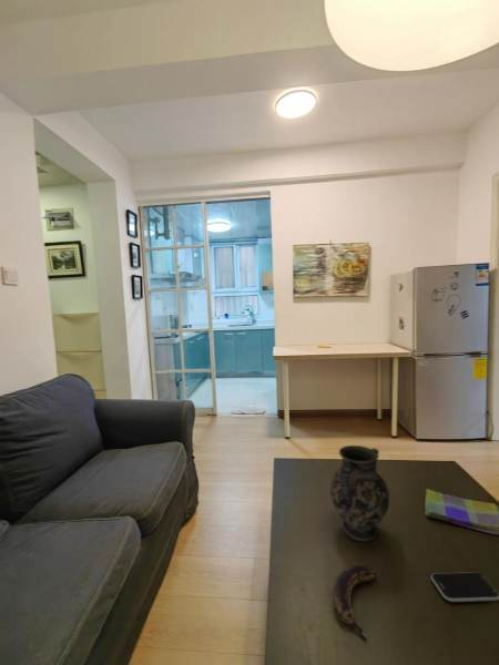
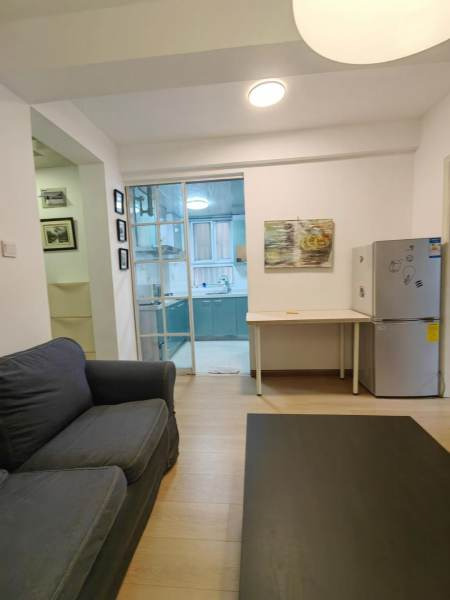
- smartphone [429,571,499,603]
- banana [332,565,377,642]
- ewer [329,444,390,543]
- dish towel [425,488,499,535]
